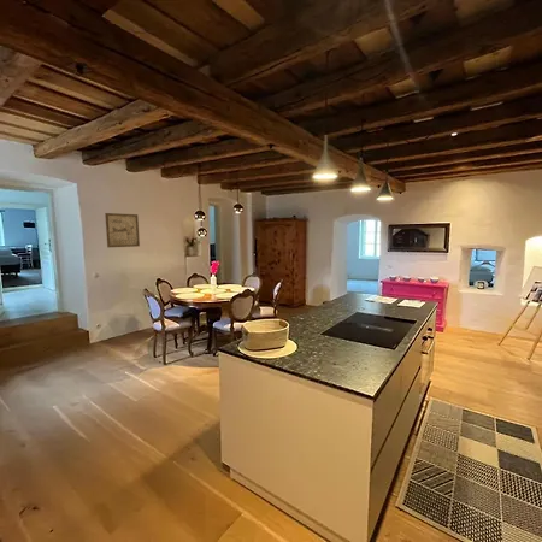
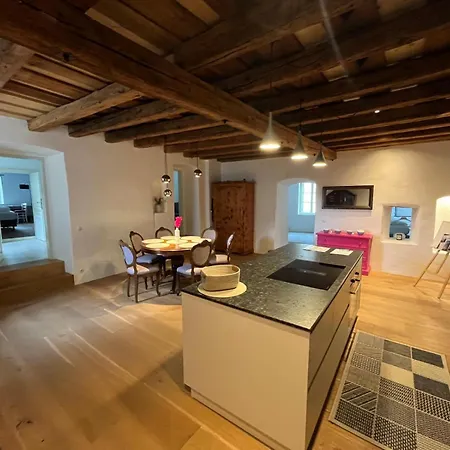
- wall art [104,212,141,248]
